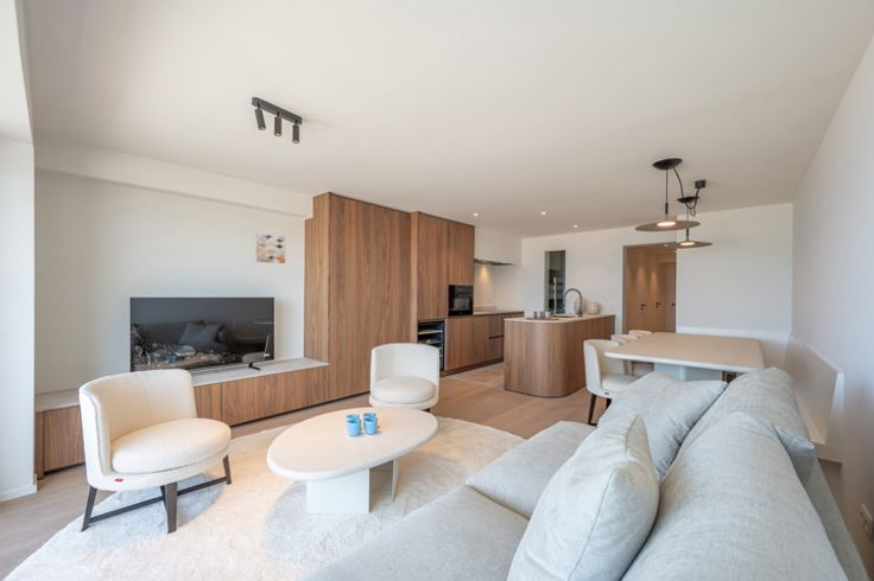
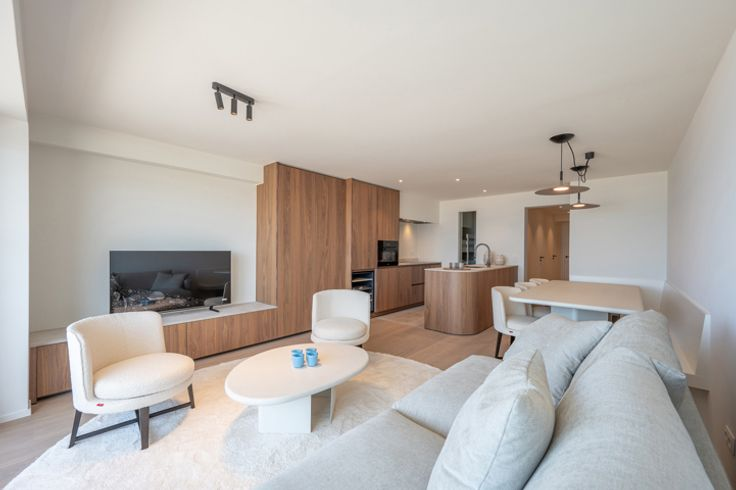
- wall art [255,232,286,264]
